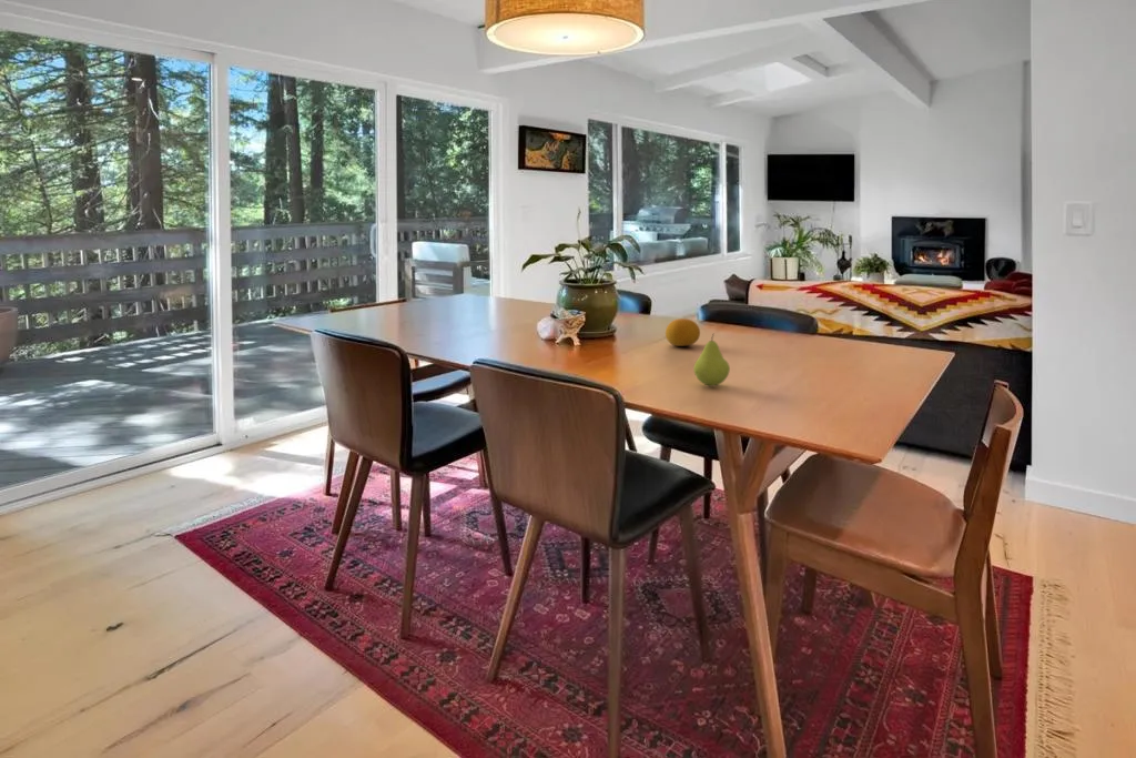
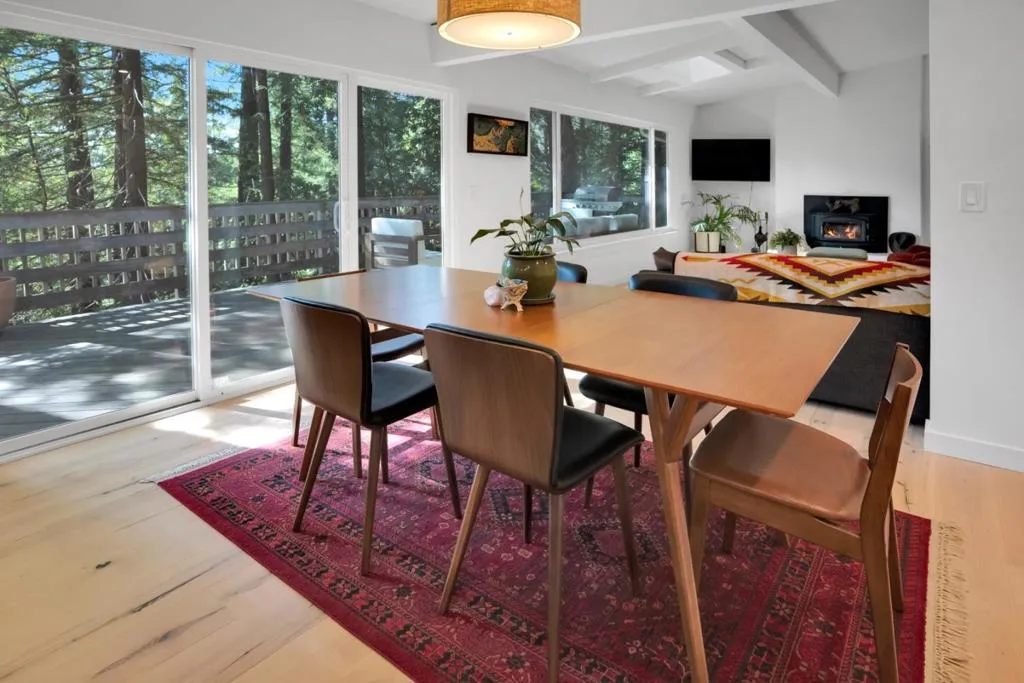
- fruit [692,333,731,386]
- fruit [665,317,701,347]
